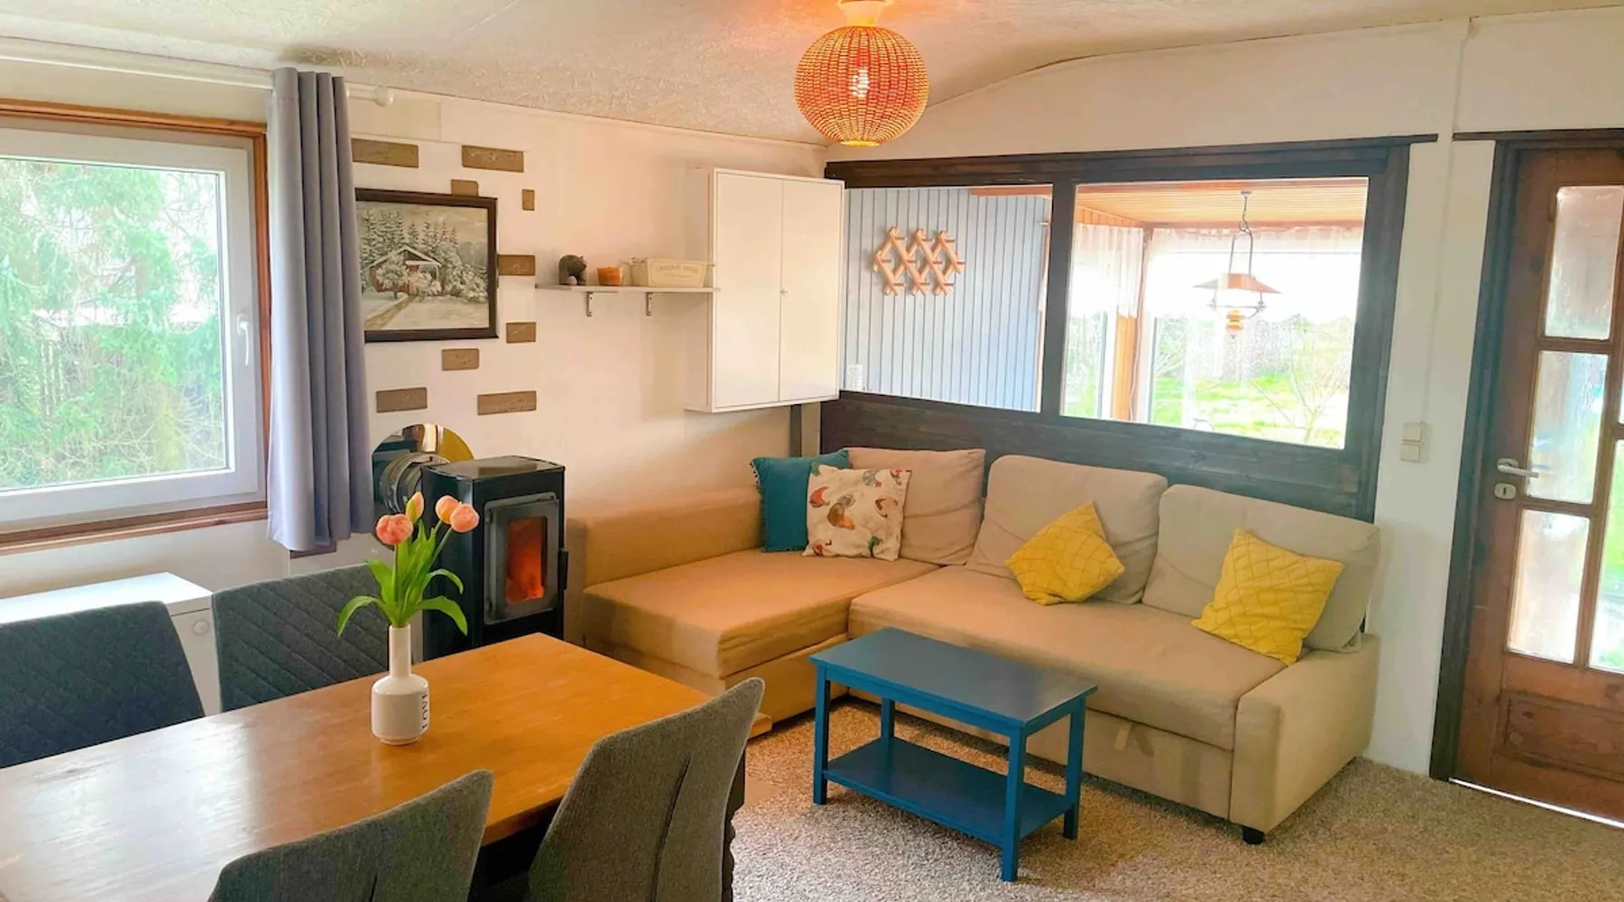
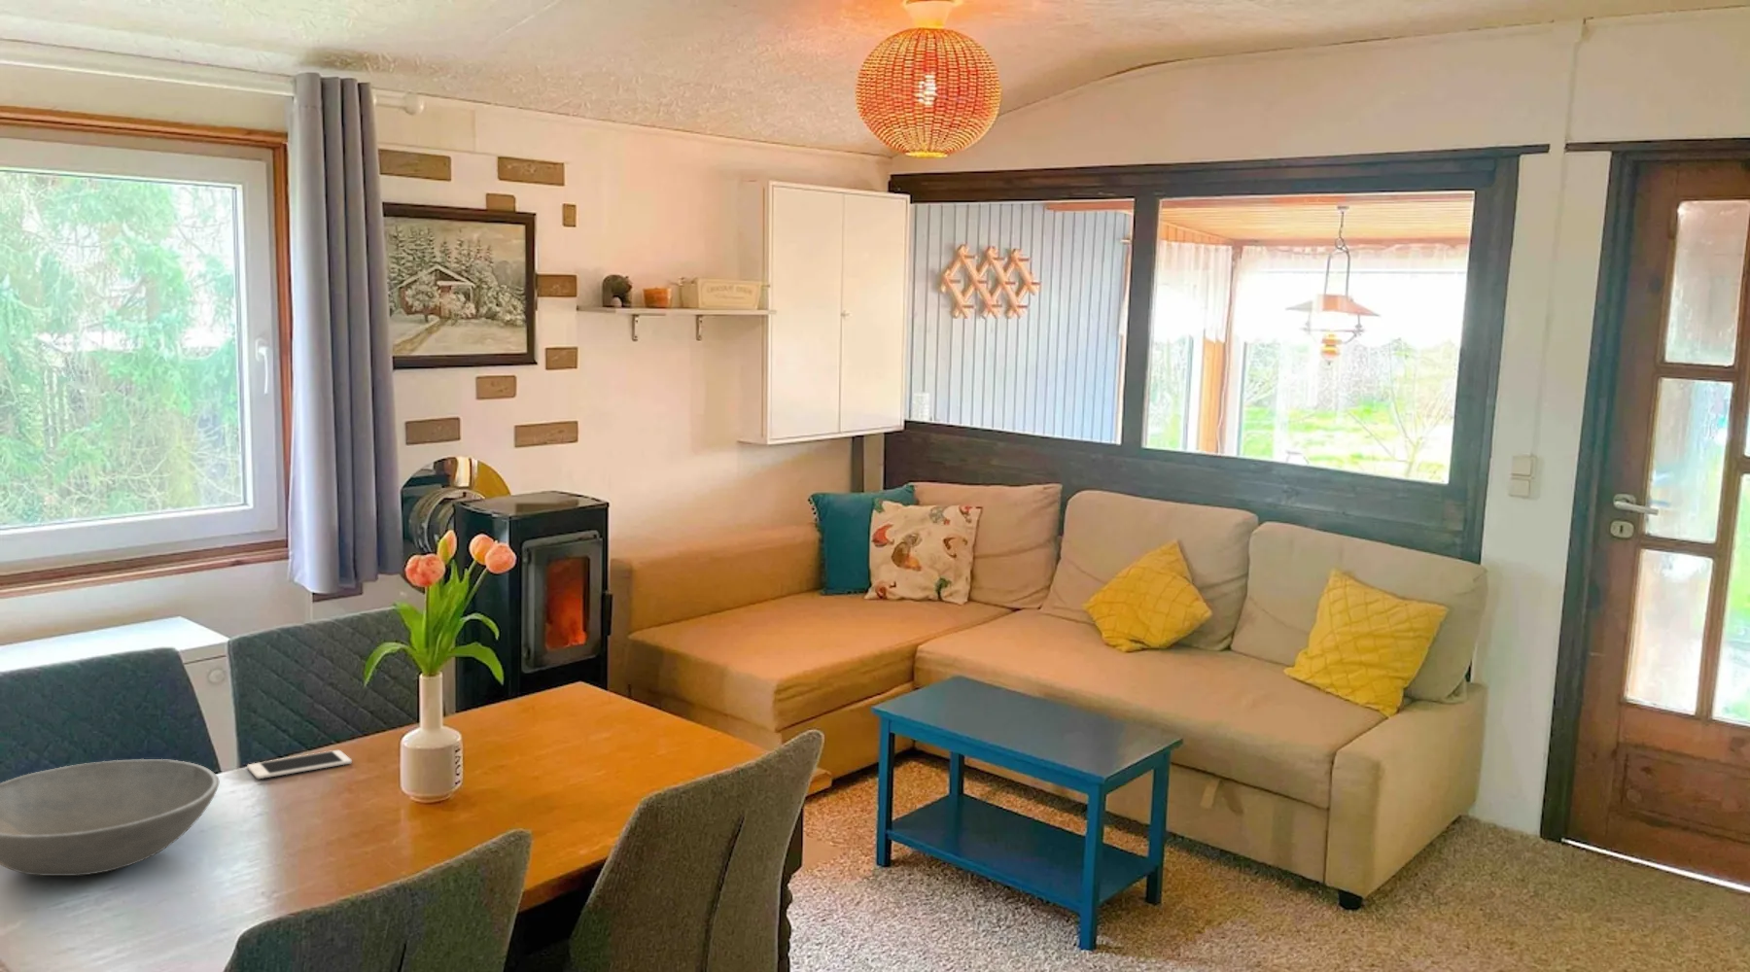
+ bowl [0,758,220,876]
+ cell phone [245,749,353,779]
